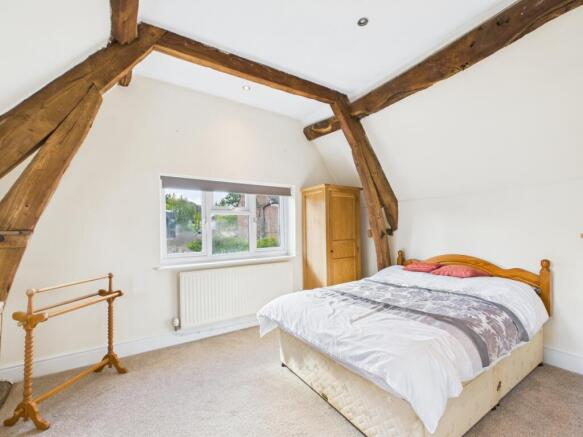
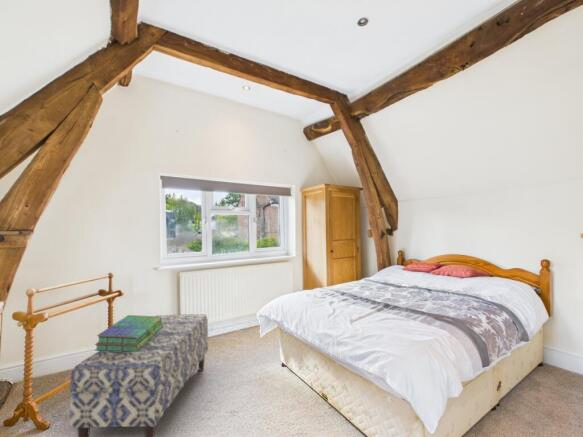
+ bench [69,313,209,437]
+ stack of books [94,314,164,352]
